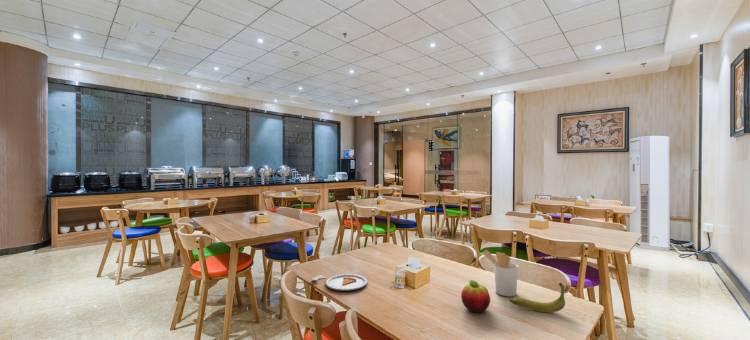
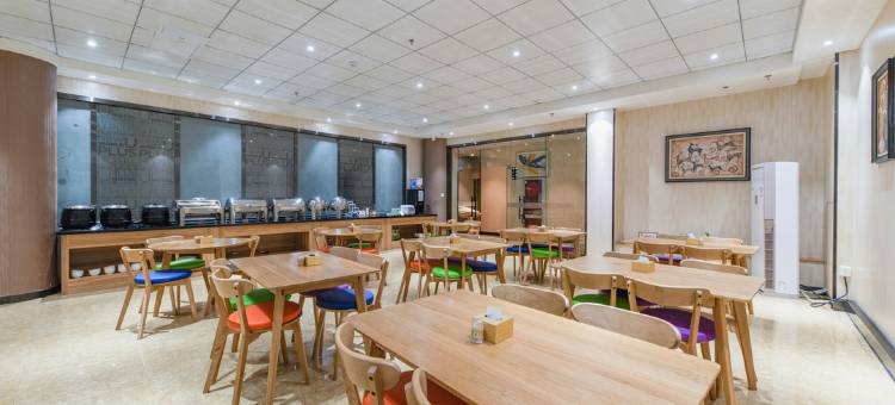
- utensil holder [481,249,519,297]
- dinner plate [311,273,368,292]
- banana [509,282,566,313]
- fruit [460,279,491,313]
